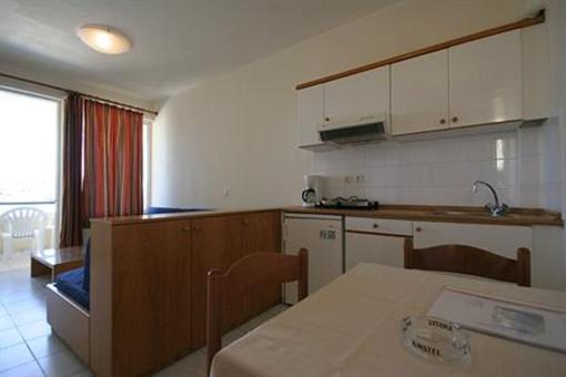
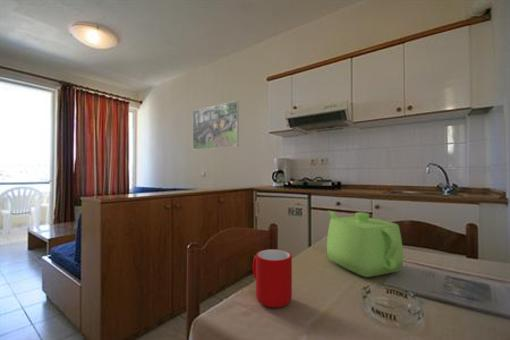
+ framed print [192,100,240,151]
+ cup [252,248,293,308]
+ teapot [326,210,404,278]
